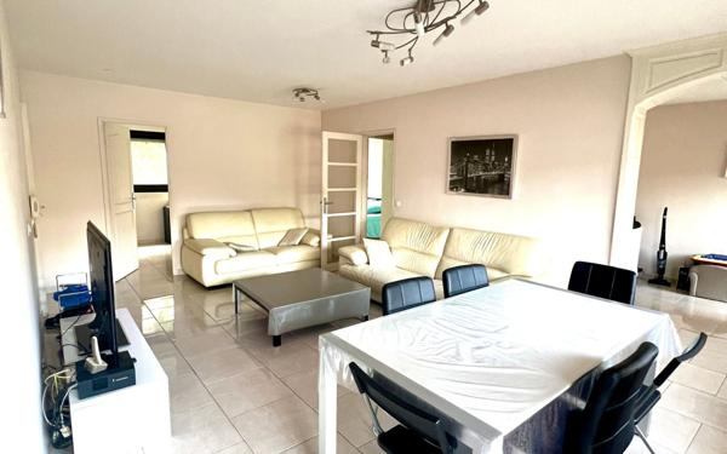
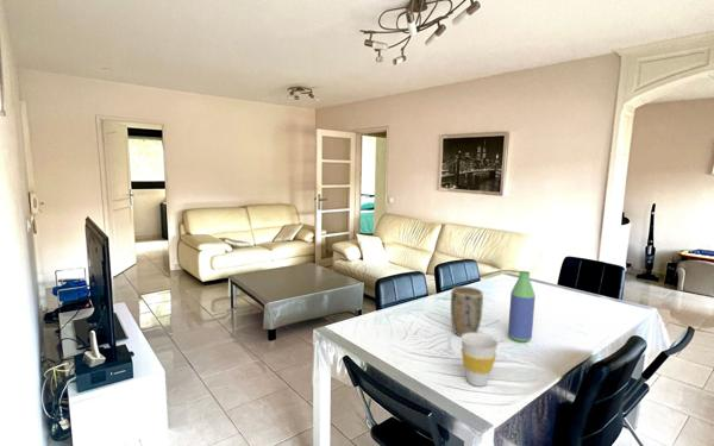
+ bottle [507,270,537,344]
+ cup [459,332,500,388]
+ plant pot [450,285,484,338]
